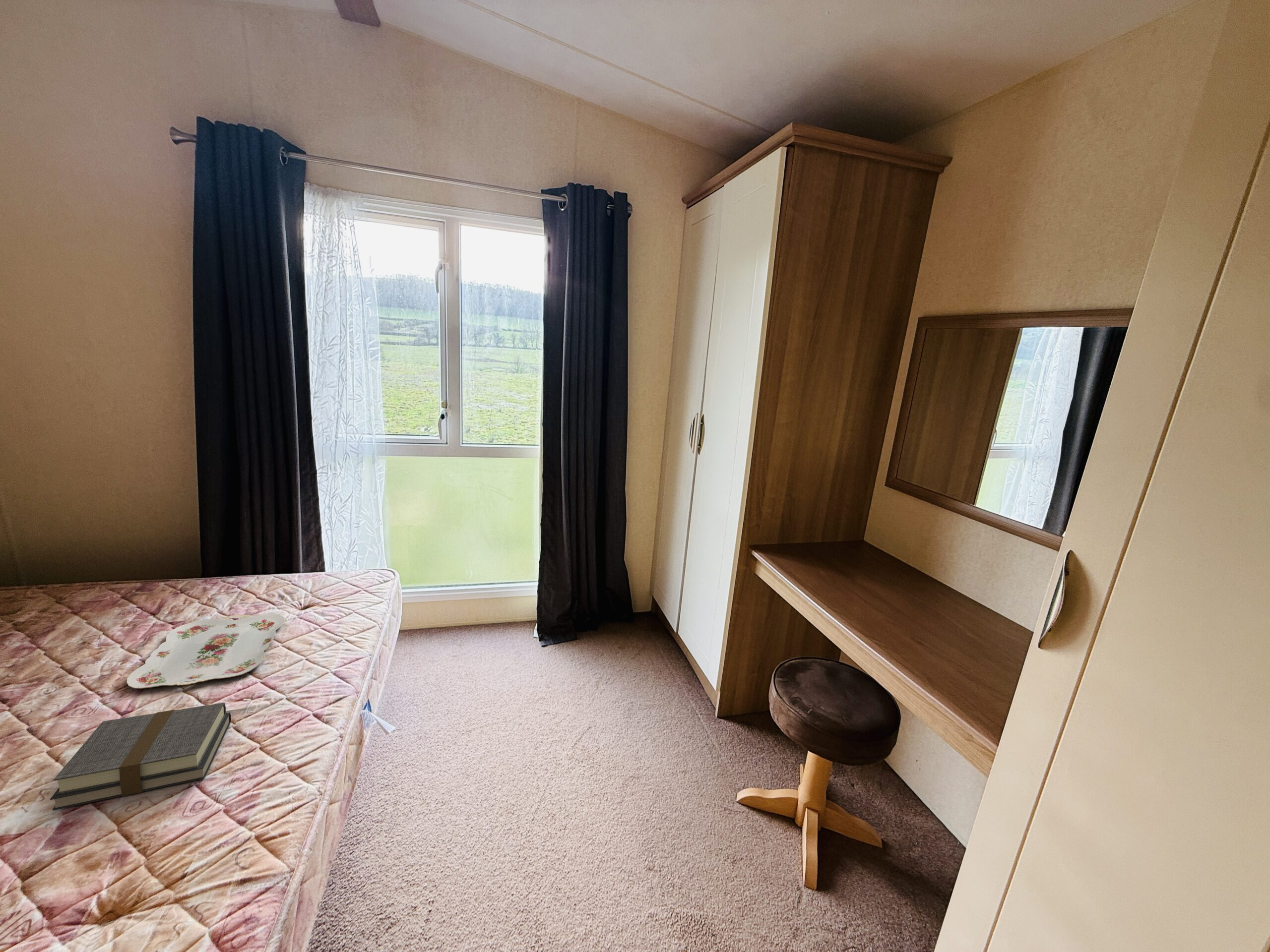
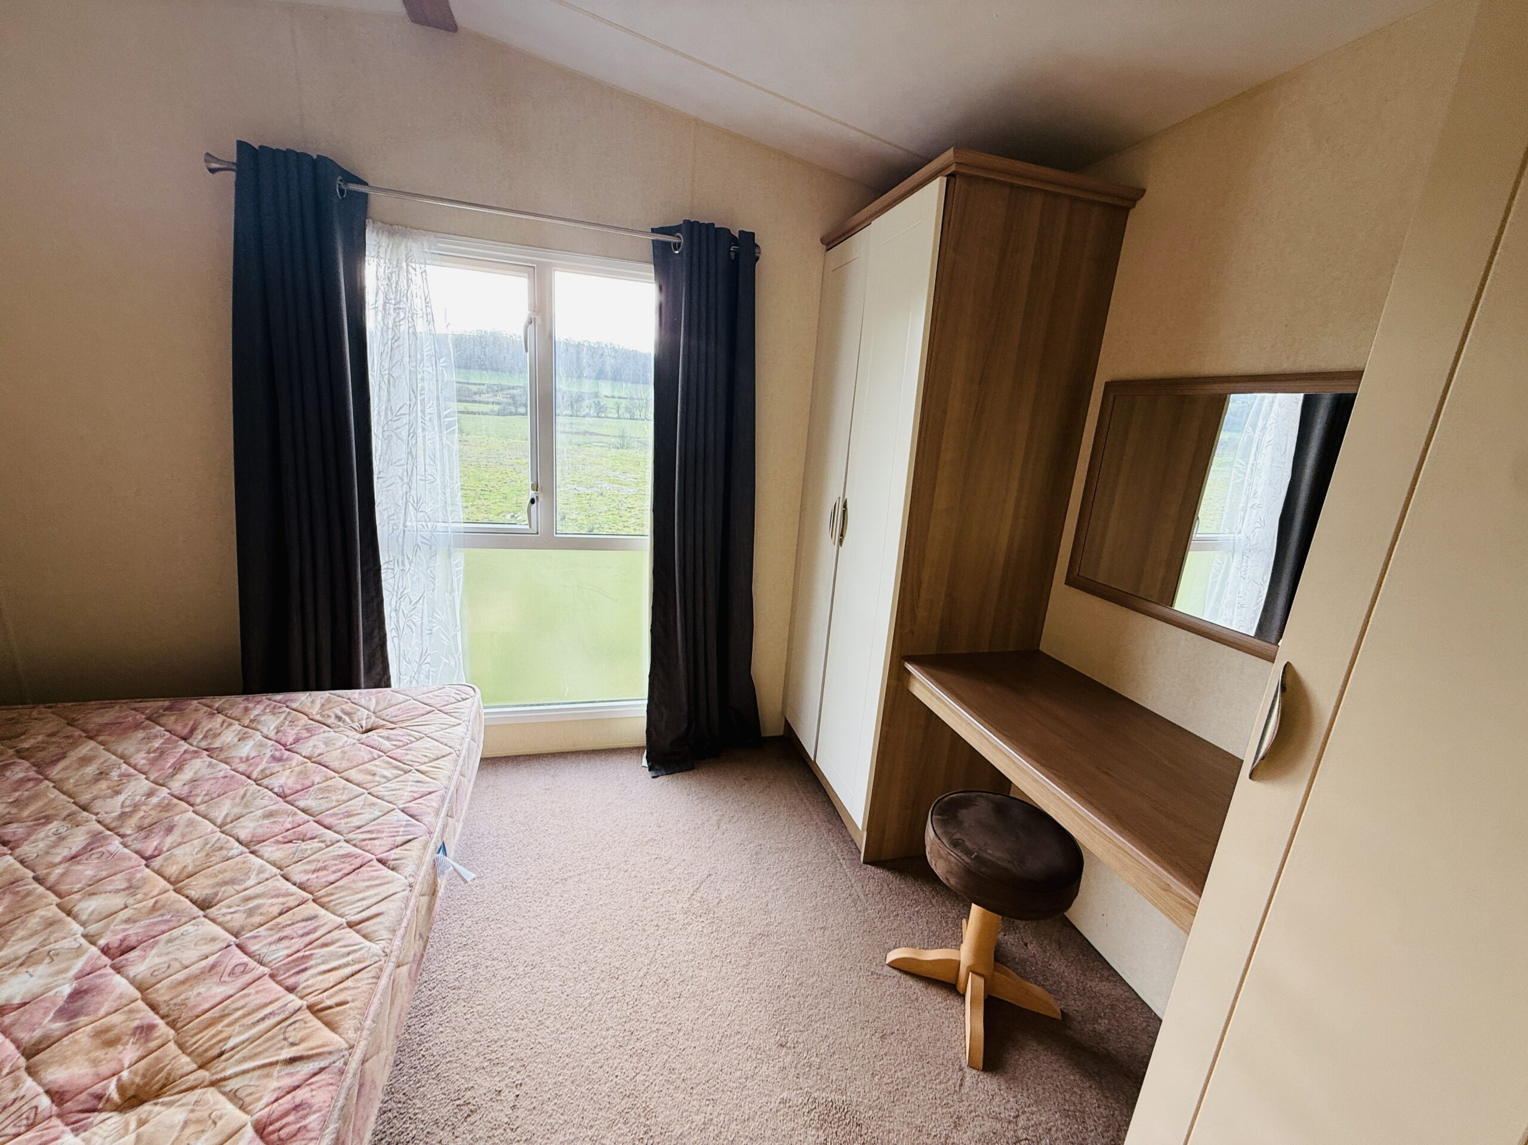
- book [50,702,232,811]
- serving tray [126,613,285,689]
